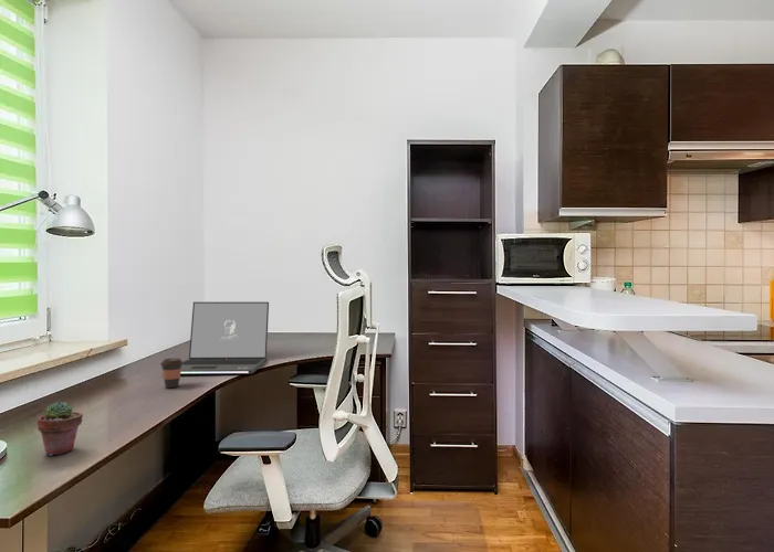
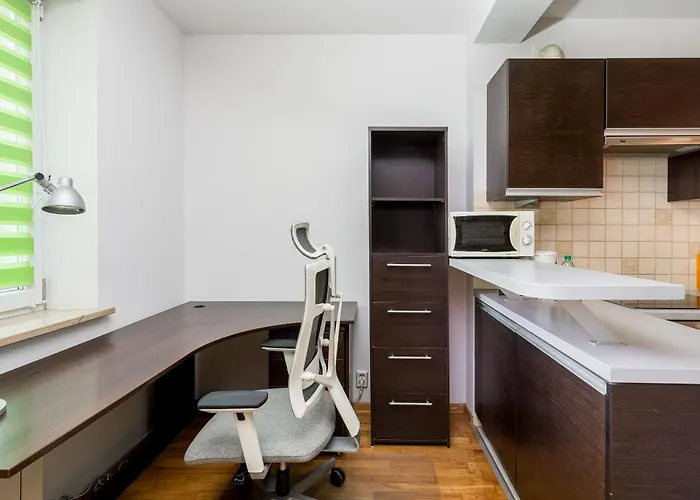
- laptop [180,301,270,375]
- coffee cup [159,357,184,389]
- potted succulent [36,401,84,457]
